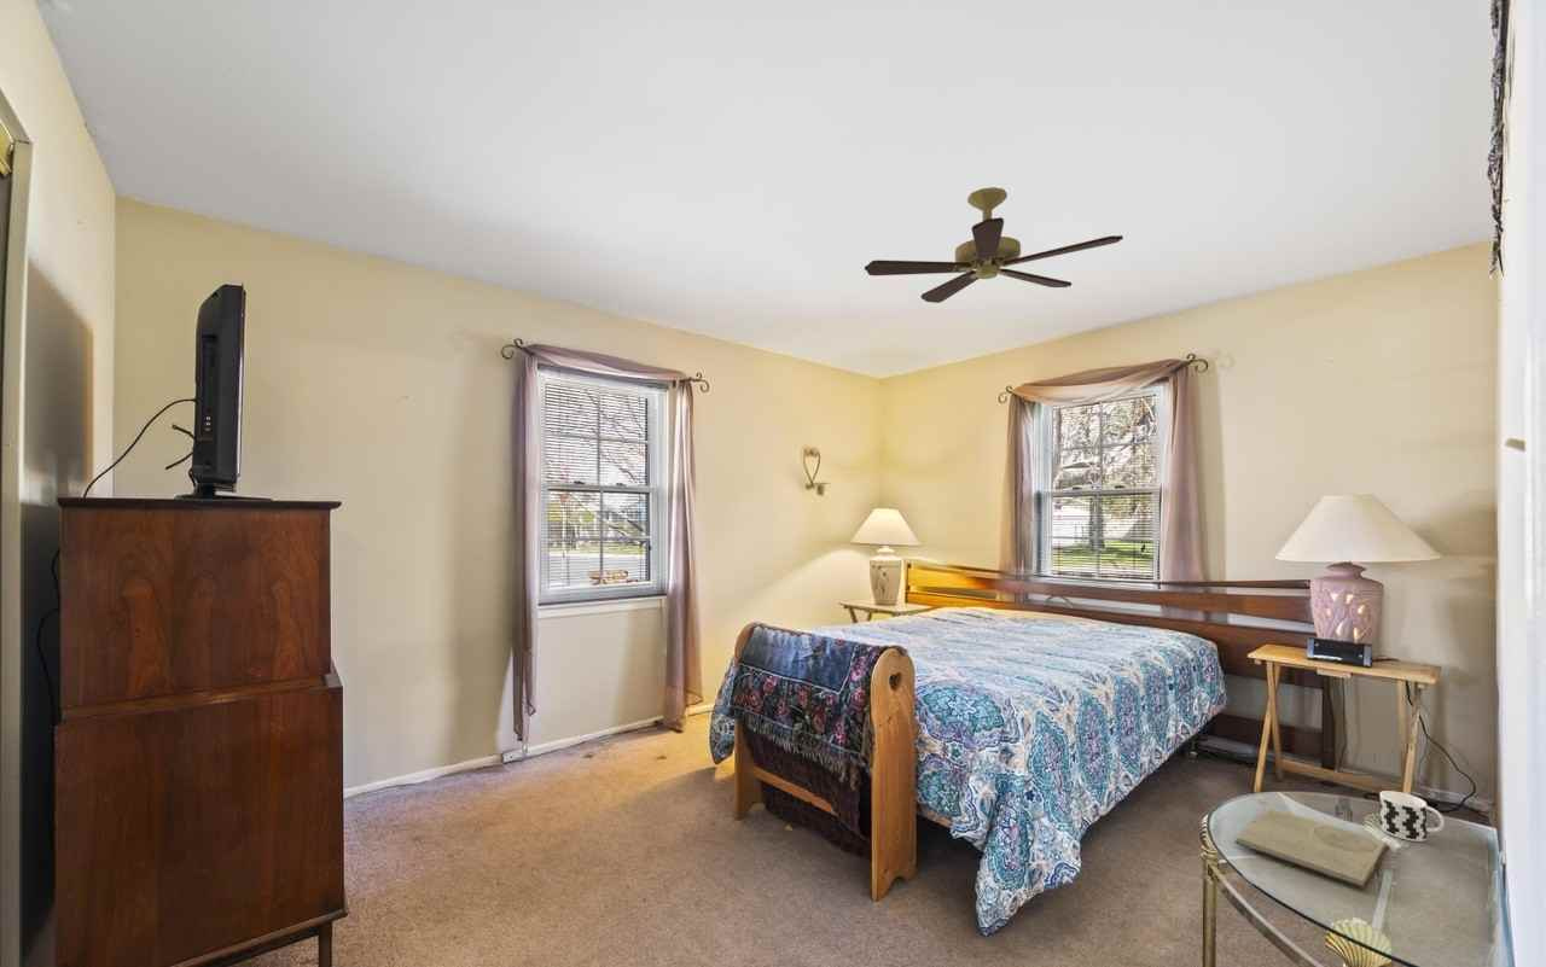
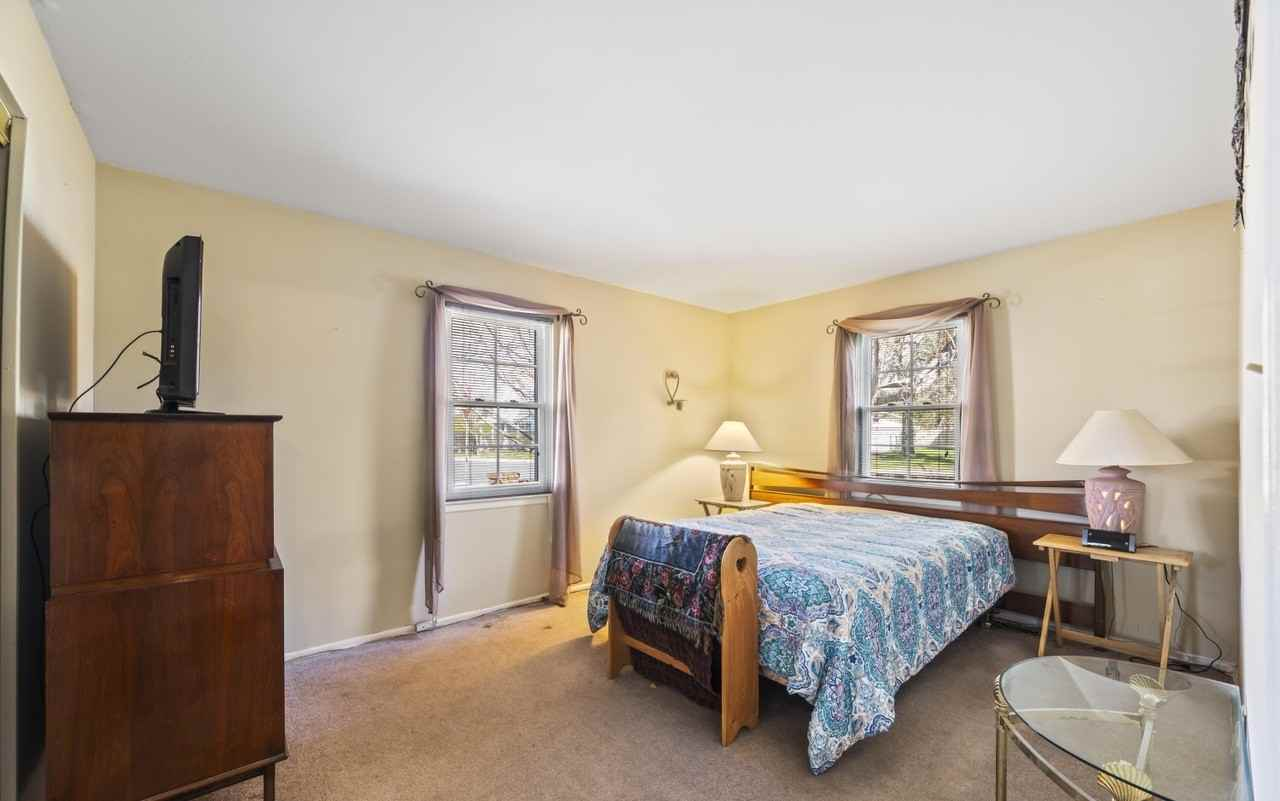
- book [1233,805,1391,890]
- ceiling fan [864,186,1124,304]
- cup [1378,790,1445,843]
